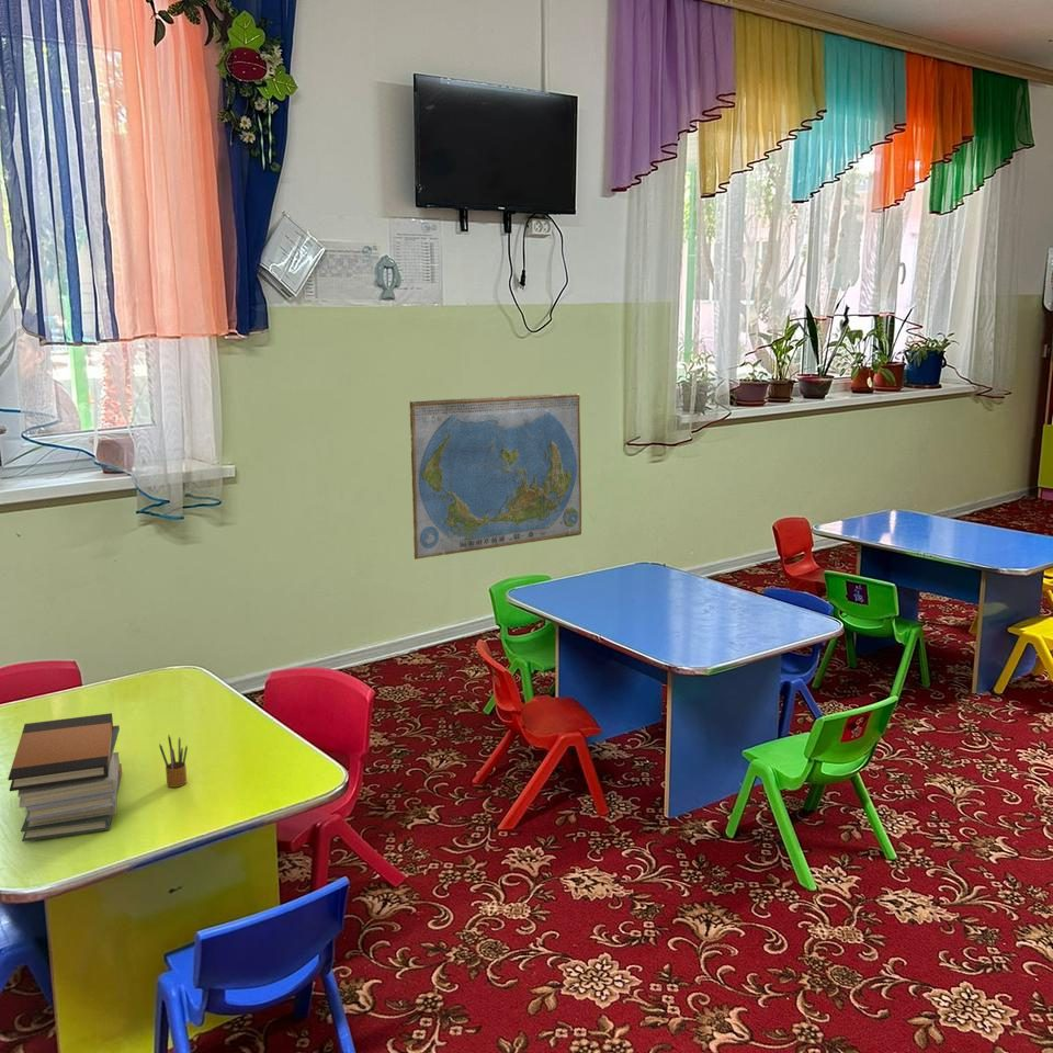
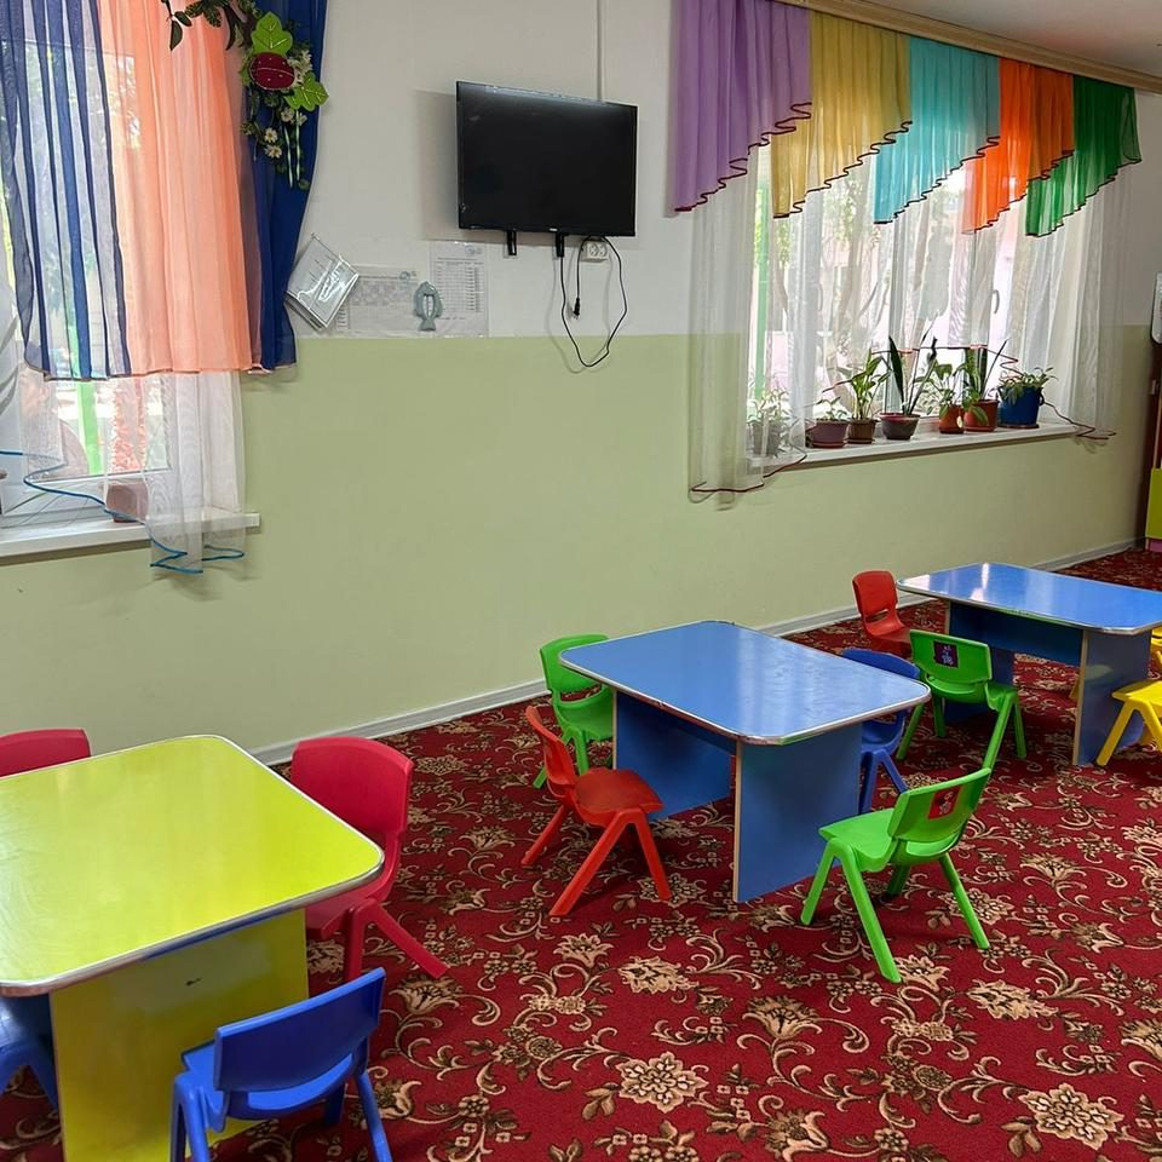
- book stack [7,712,123,842]
- pencil box [158,735,189,789]
- world map [408,393,582,561]
